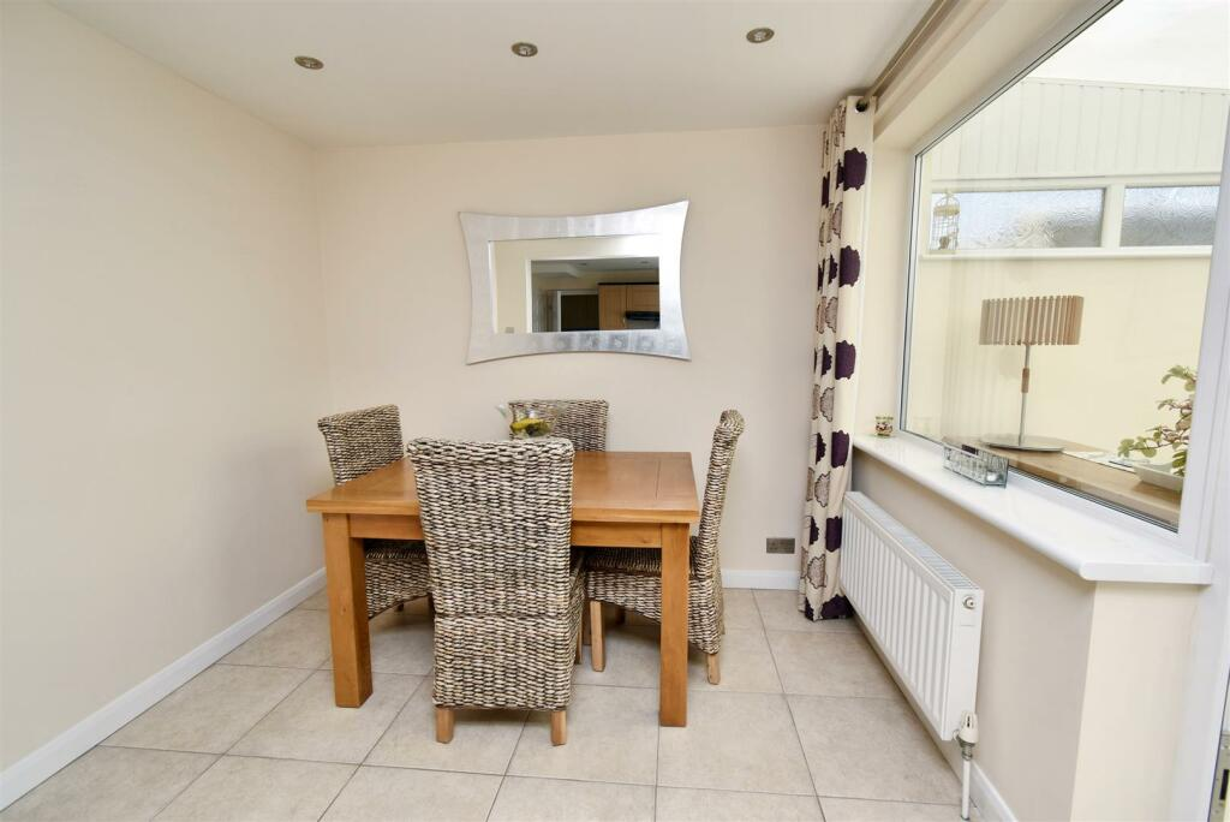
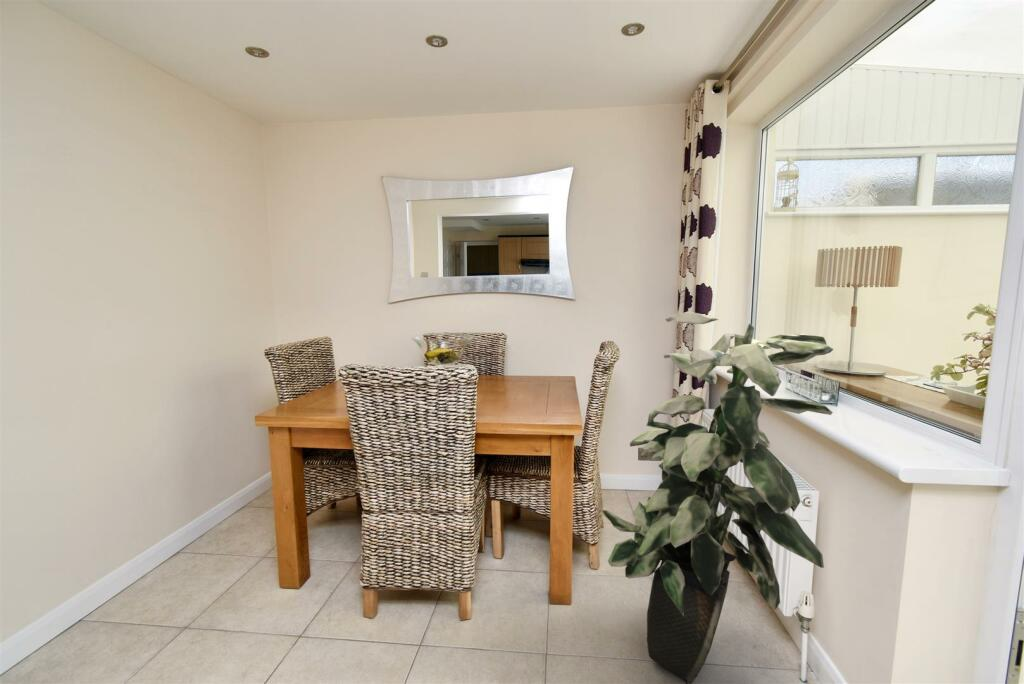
+ indoor plant [601,311,834,684]
